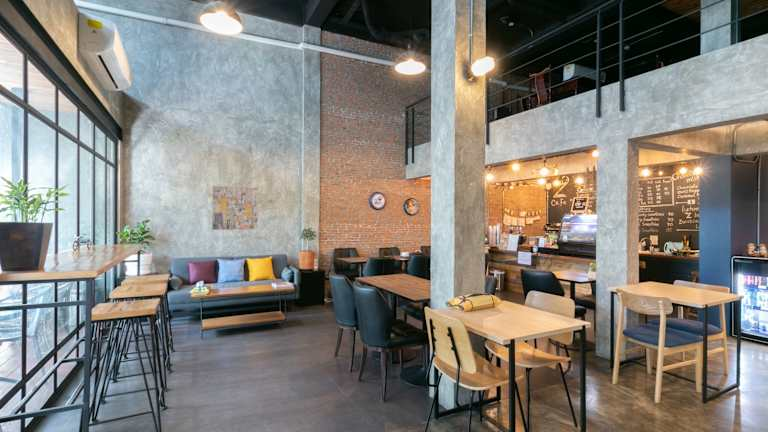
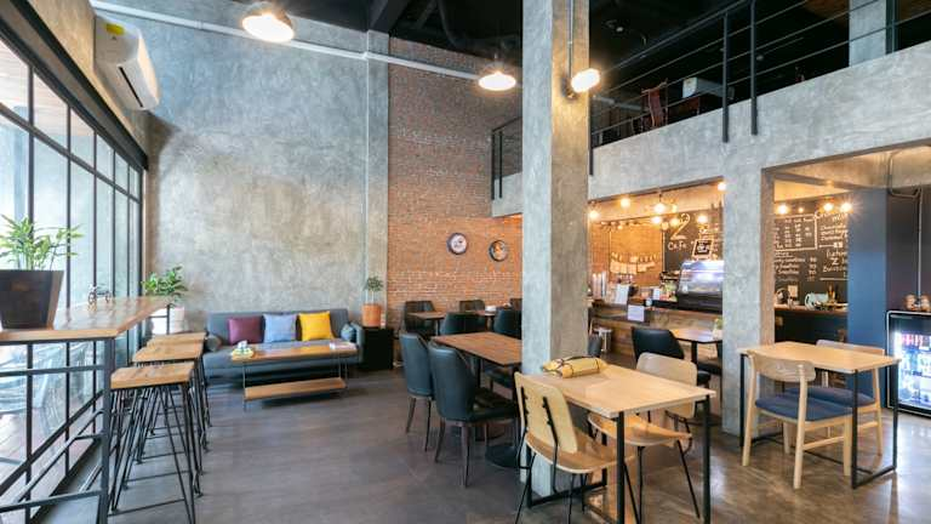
- wall art [211,185,259,231]
